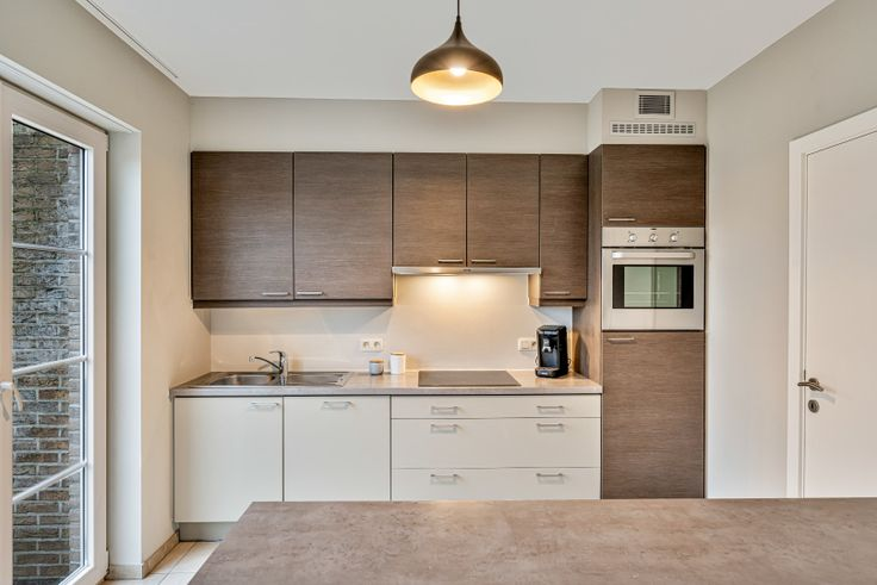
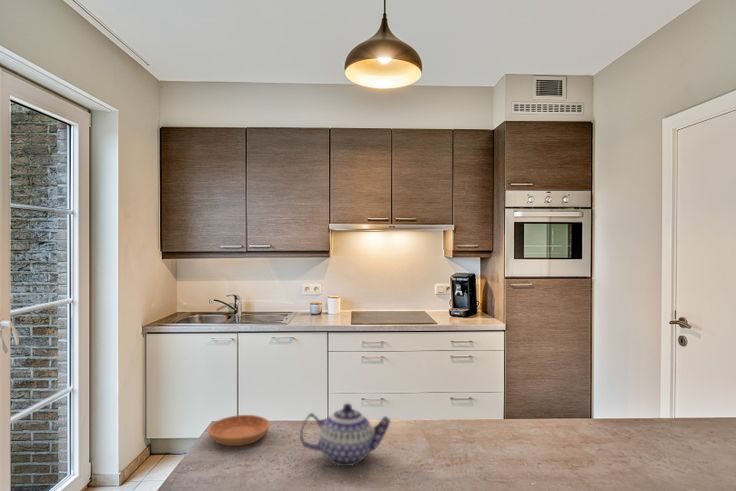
+ teapot [299,402,392,467]
+ saucer [207,414,271,447]
